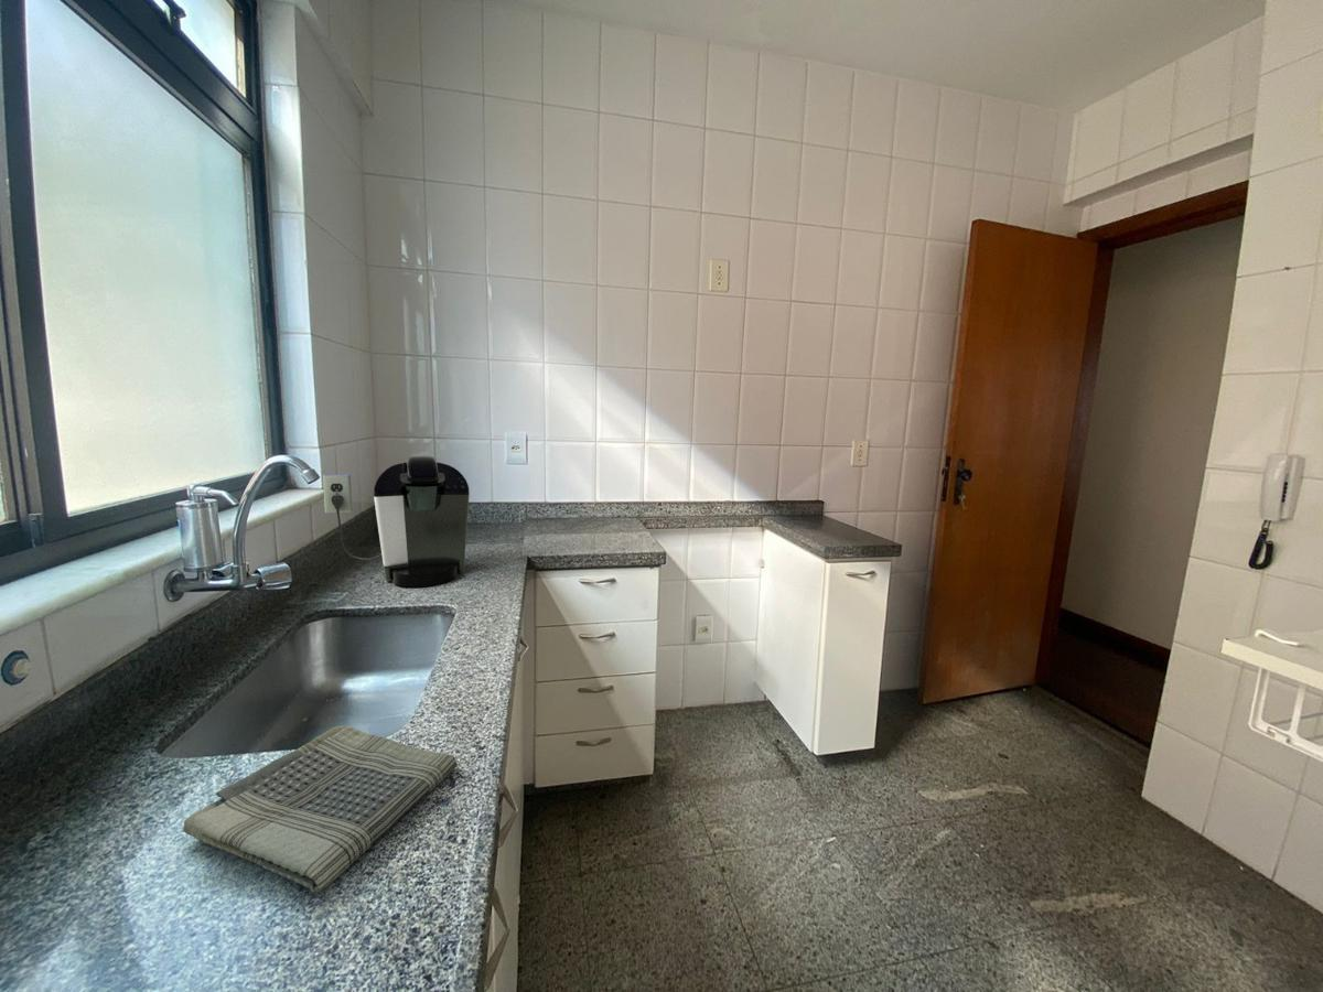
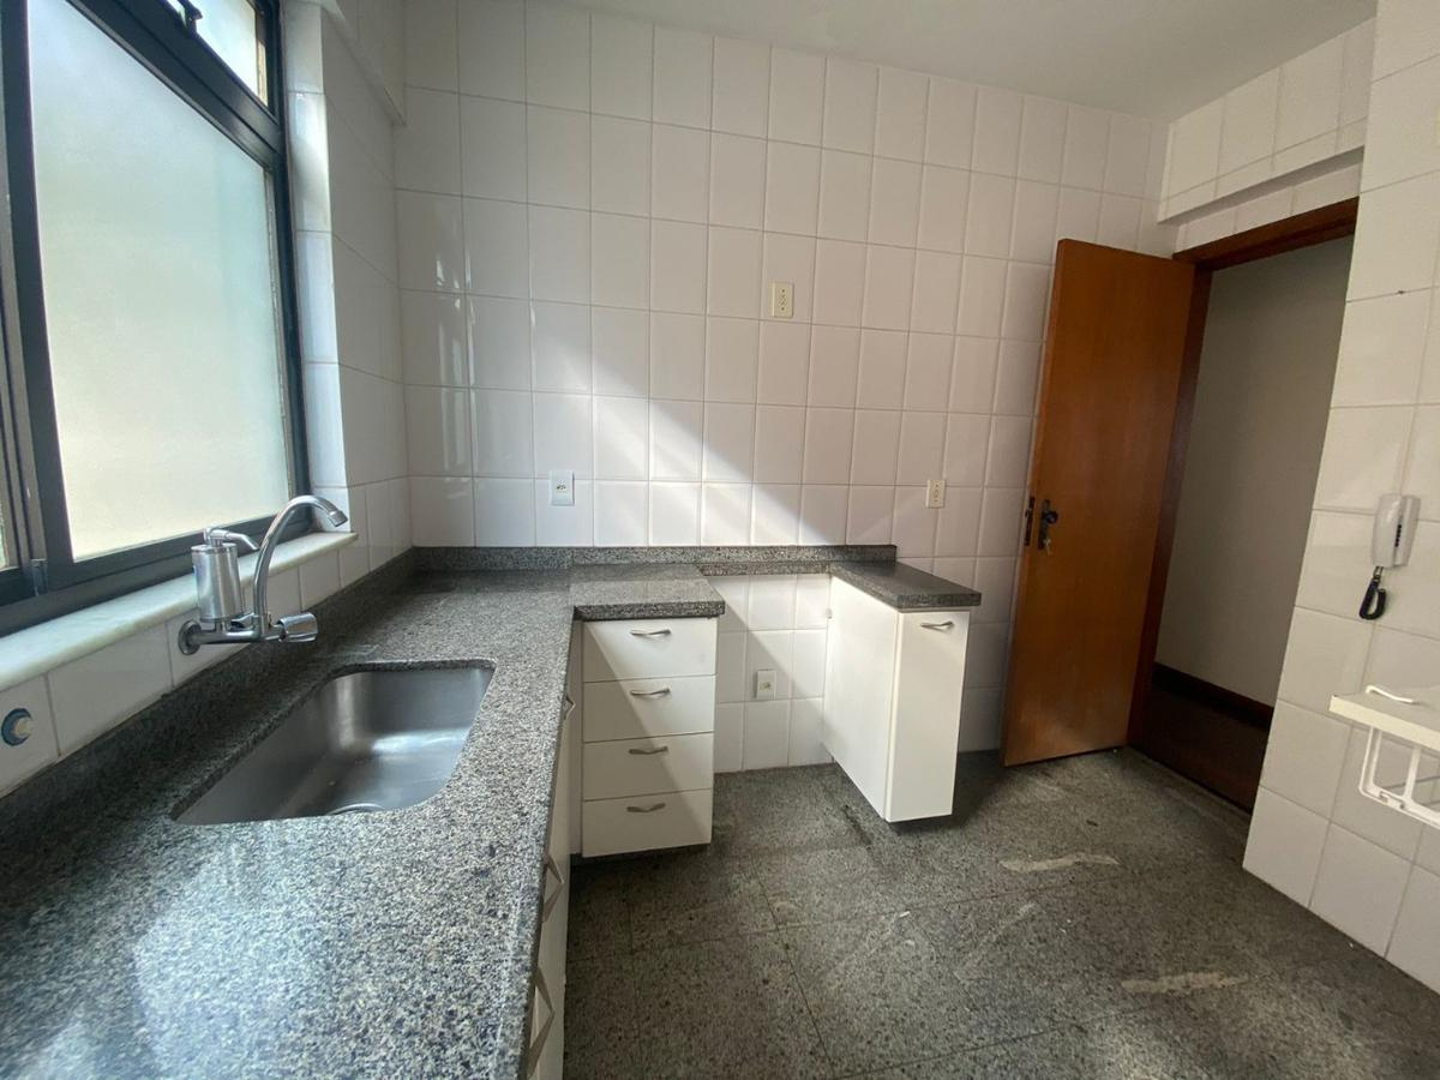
- coffee maker [322,455,471,587]
- dish towel [182,724,459,894]
